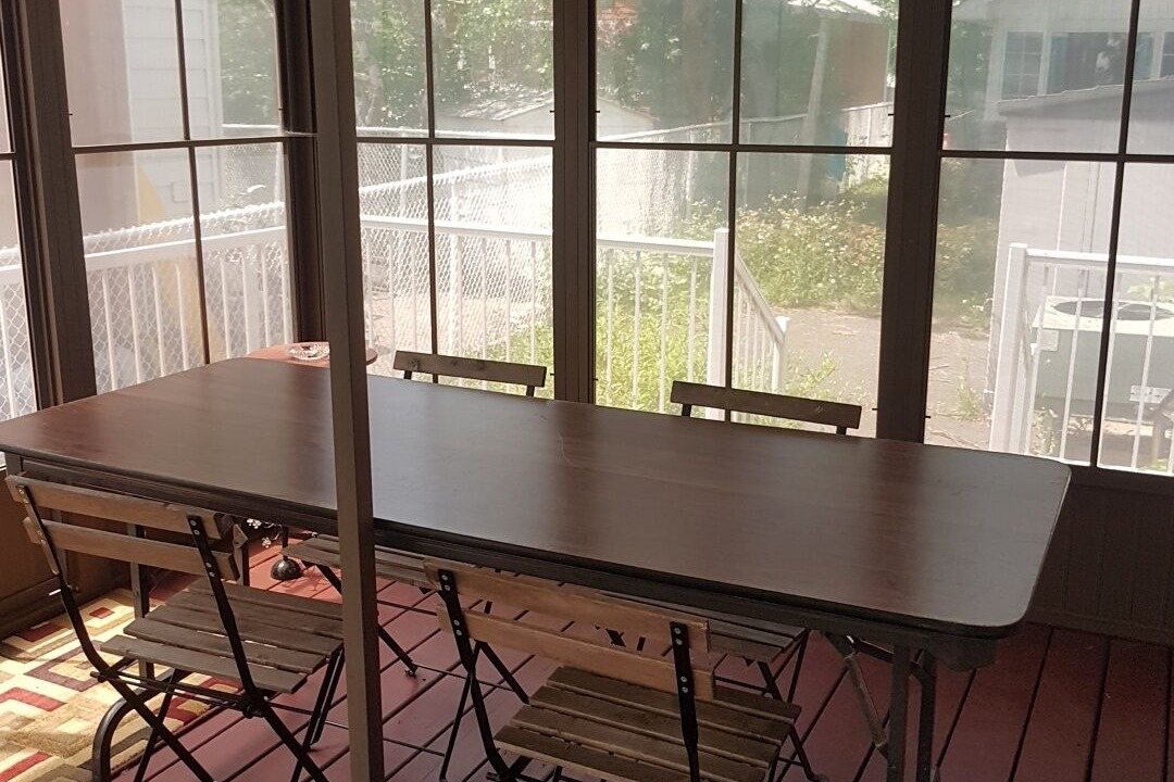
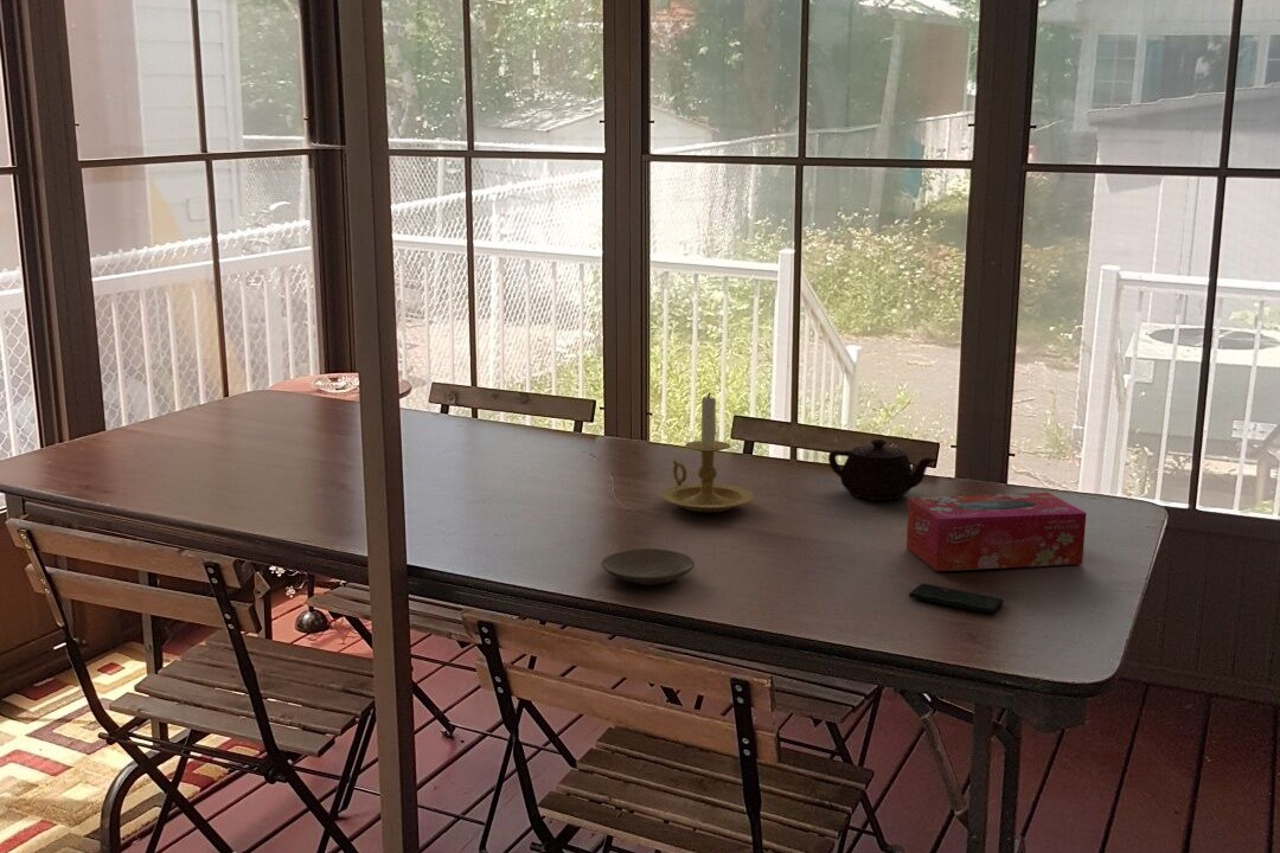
+ teapot [827,438,939,501]
+ plate [600,547,696,586]
+ smartphone [908,583,1005,615]
+ tissue box [905,492,1087,572]
+ candle holder [659,391,755,514]
